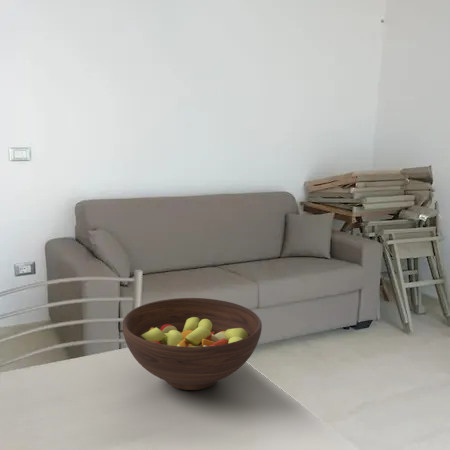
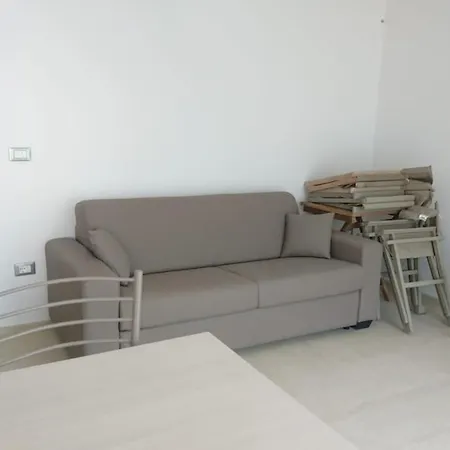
- fruit bowl [121,297,263,391]
